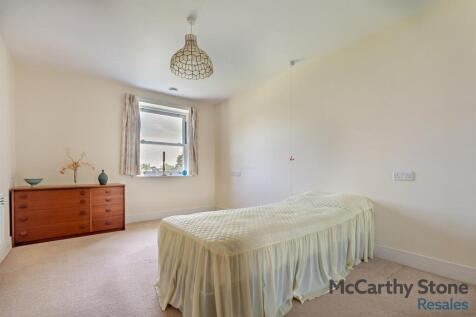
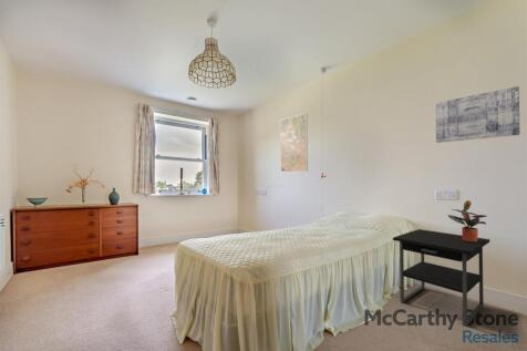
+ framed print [279,112,309,173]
+ nightstand [392,228,490,328]
+ wall art [435,85,520,144]
+ potted plant [446,199,488,242]
